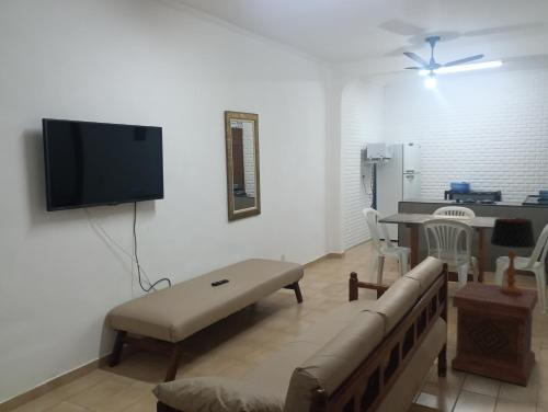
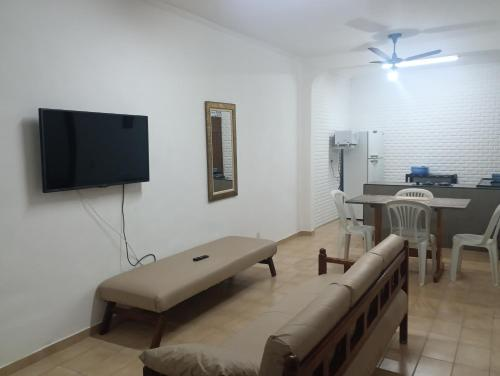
- side table [450,281,539,387]
- table lamp [489,217,537,295]
